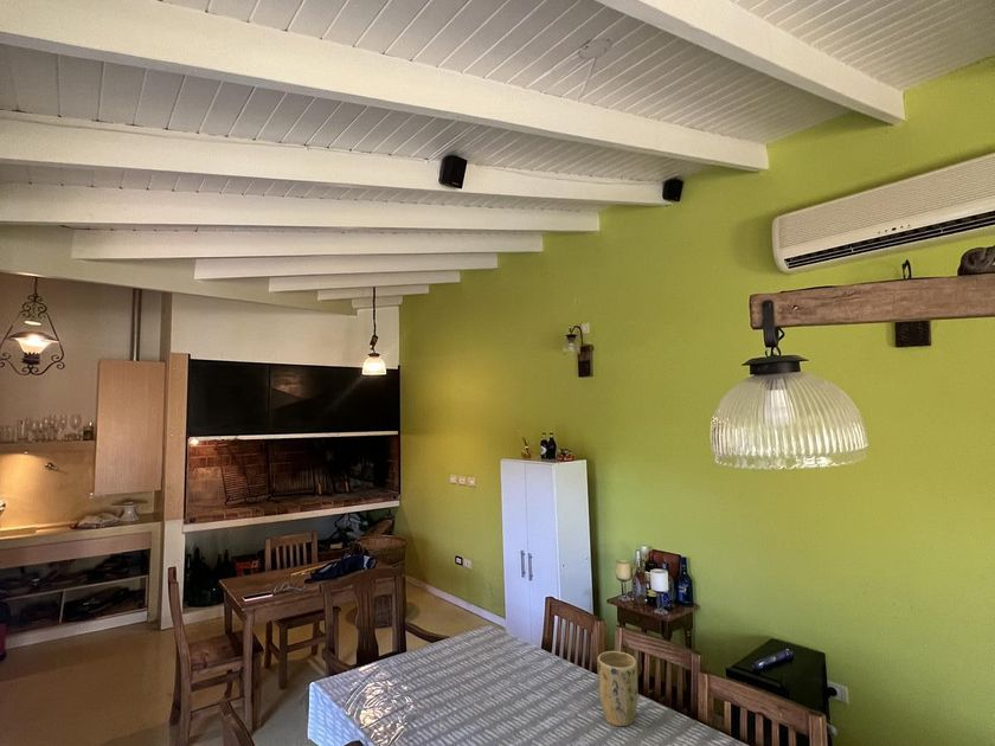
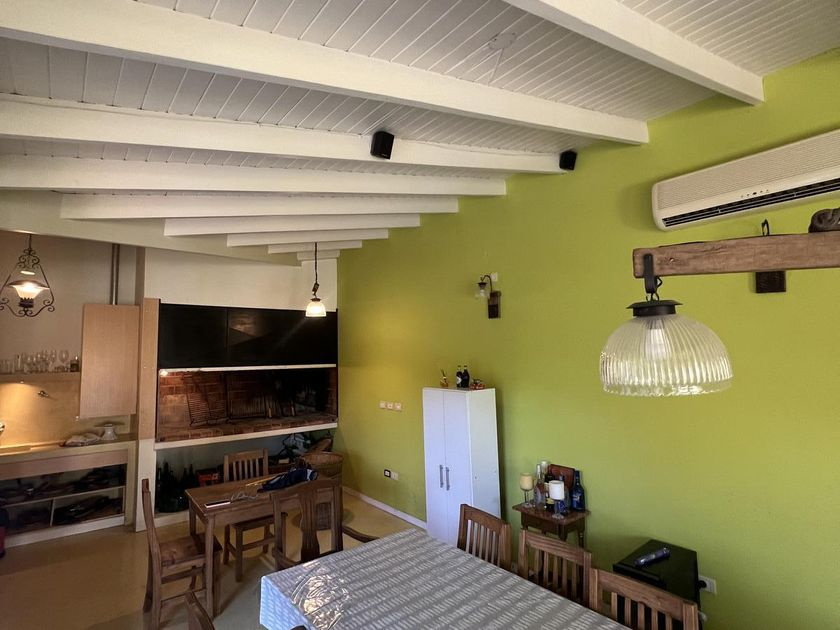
- plant pot [597,650,638,727]
